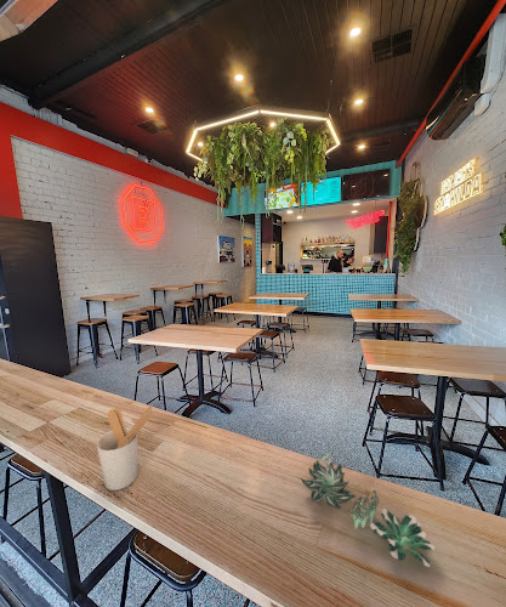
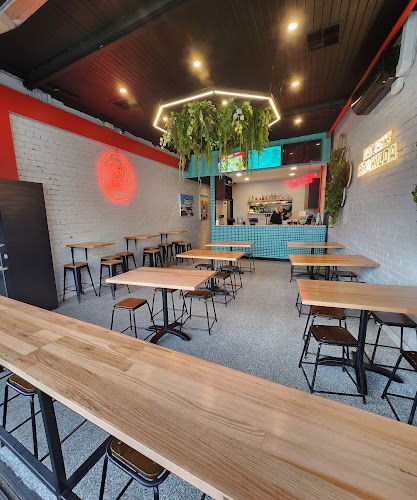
- utensil holder [96,405,154,492]
- succulent plant [300,449,436,568]
